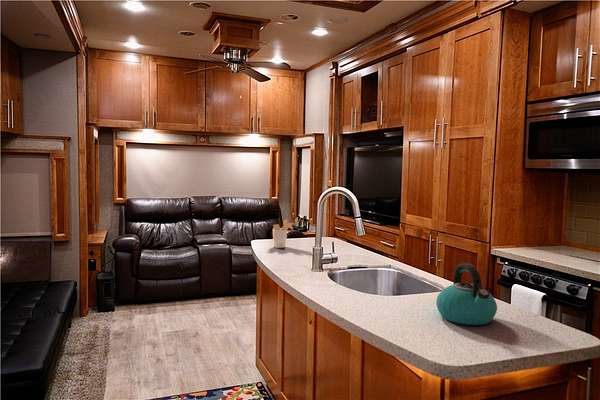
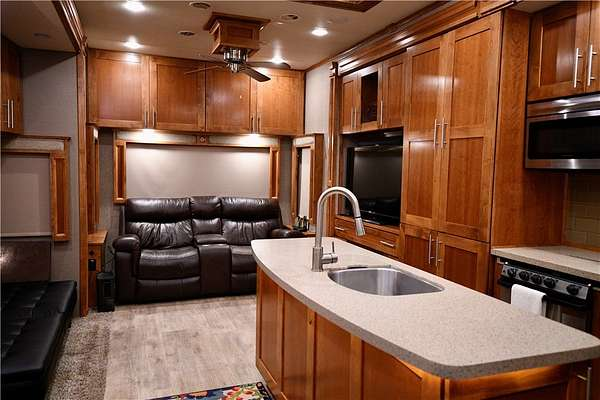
- kettle [435,262,498,326]
- utensil holder [272,219,294,249]
